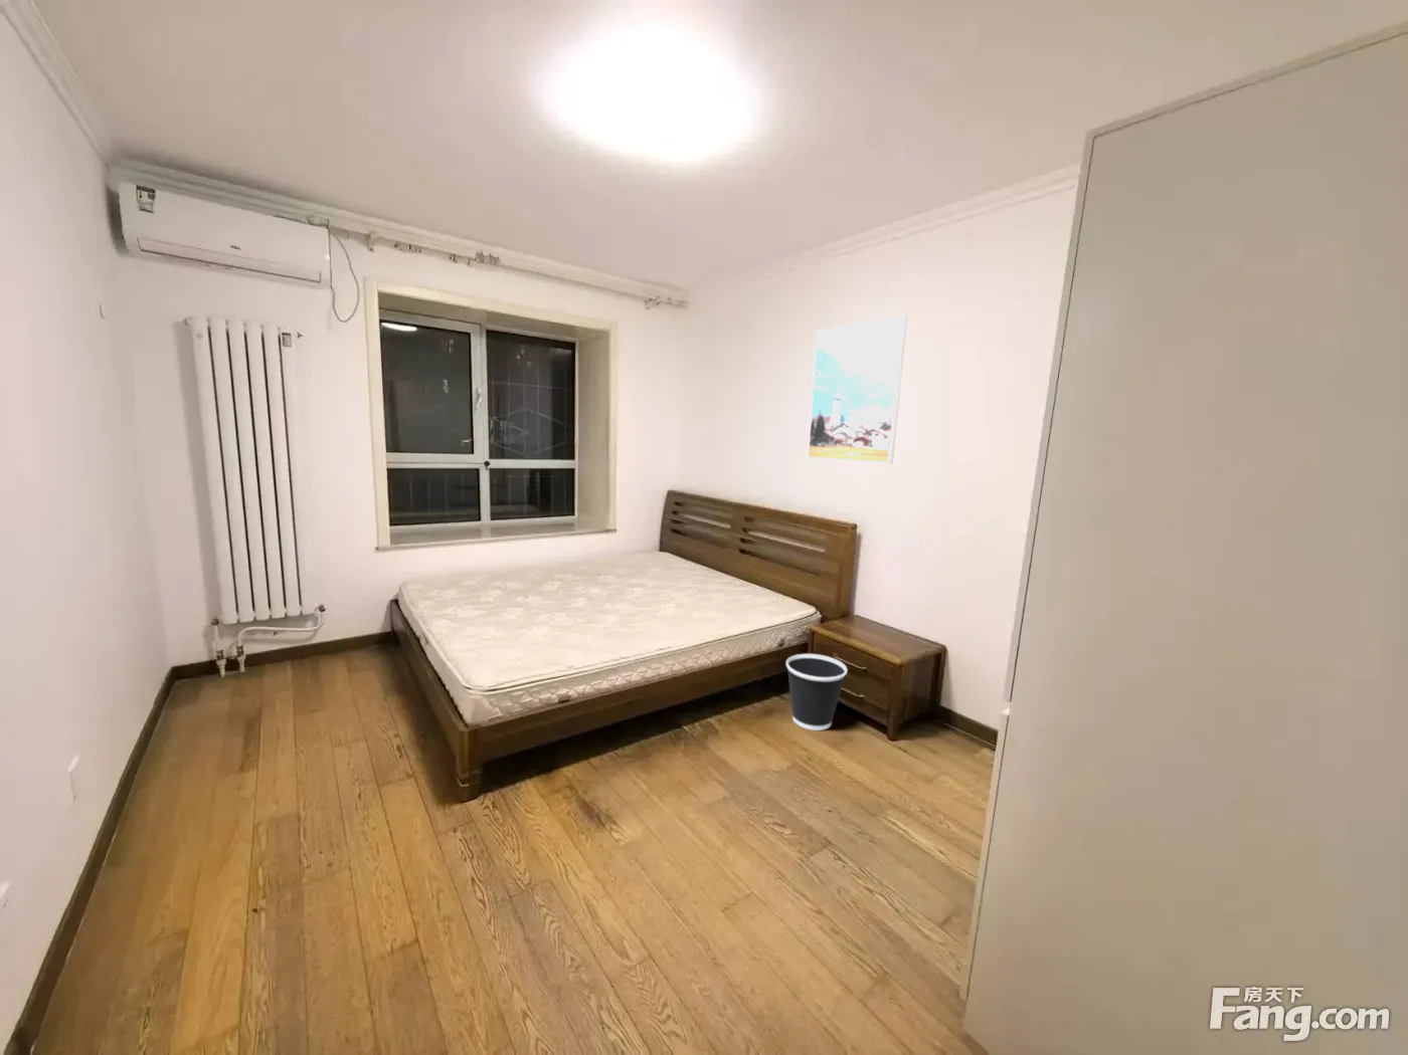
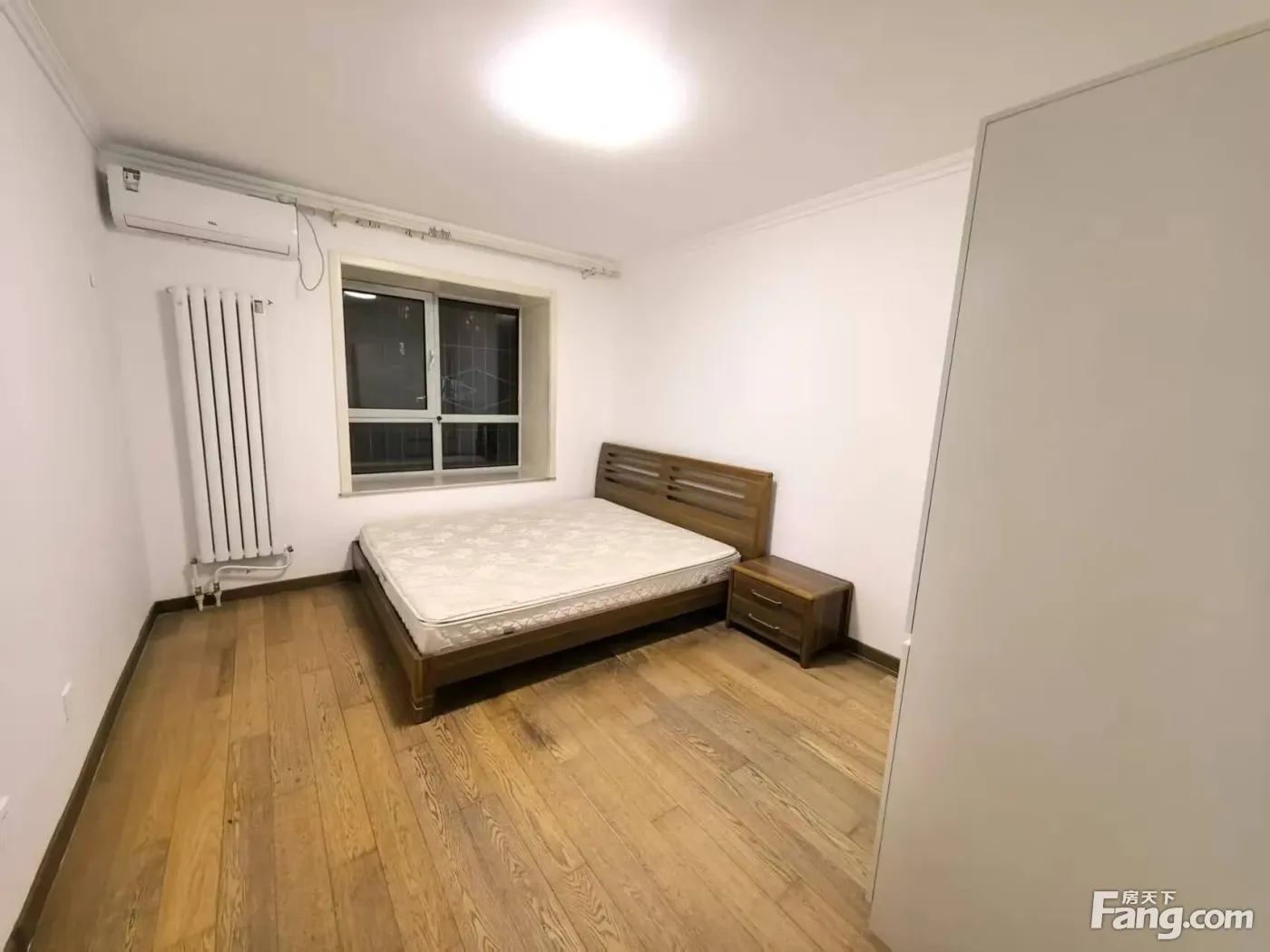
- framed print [807,315,908,465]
- wastebasket [785,653,848,731]
